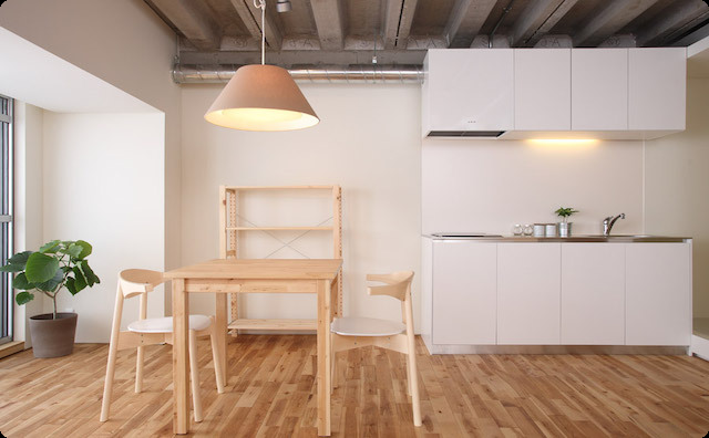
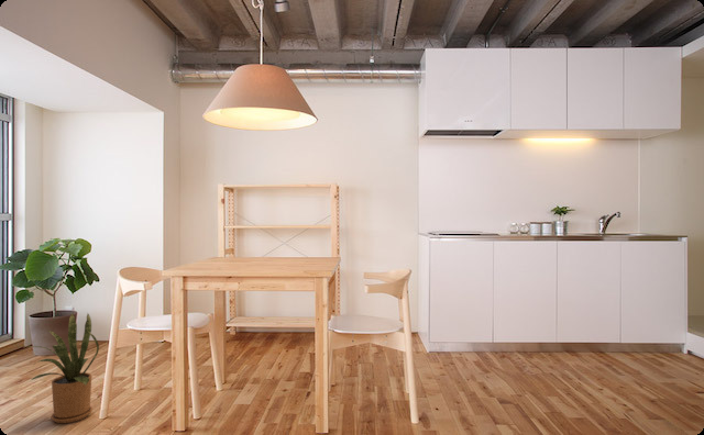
+ house plant [25,313,100,424]
